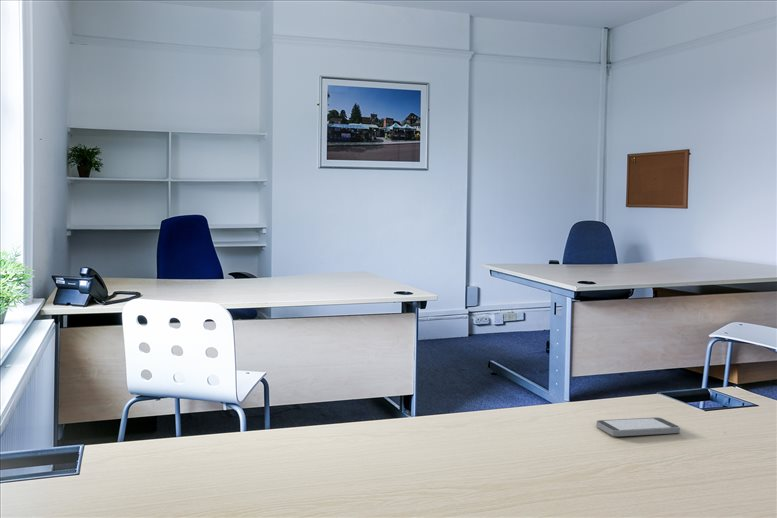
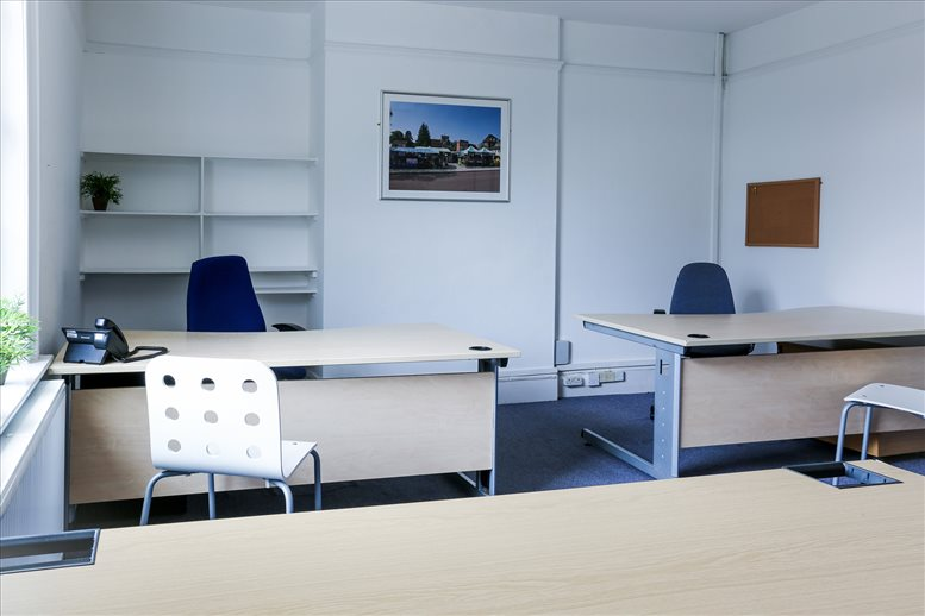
- smartphone [595,416,681,437]
